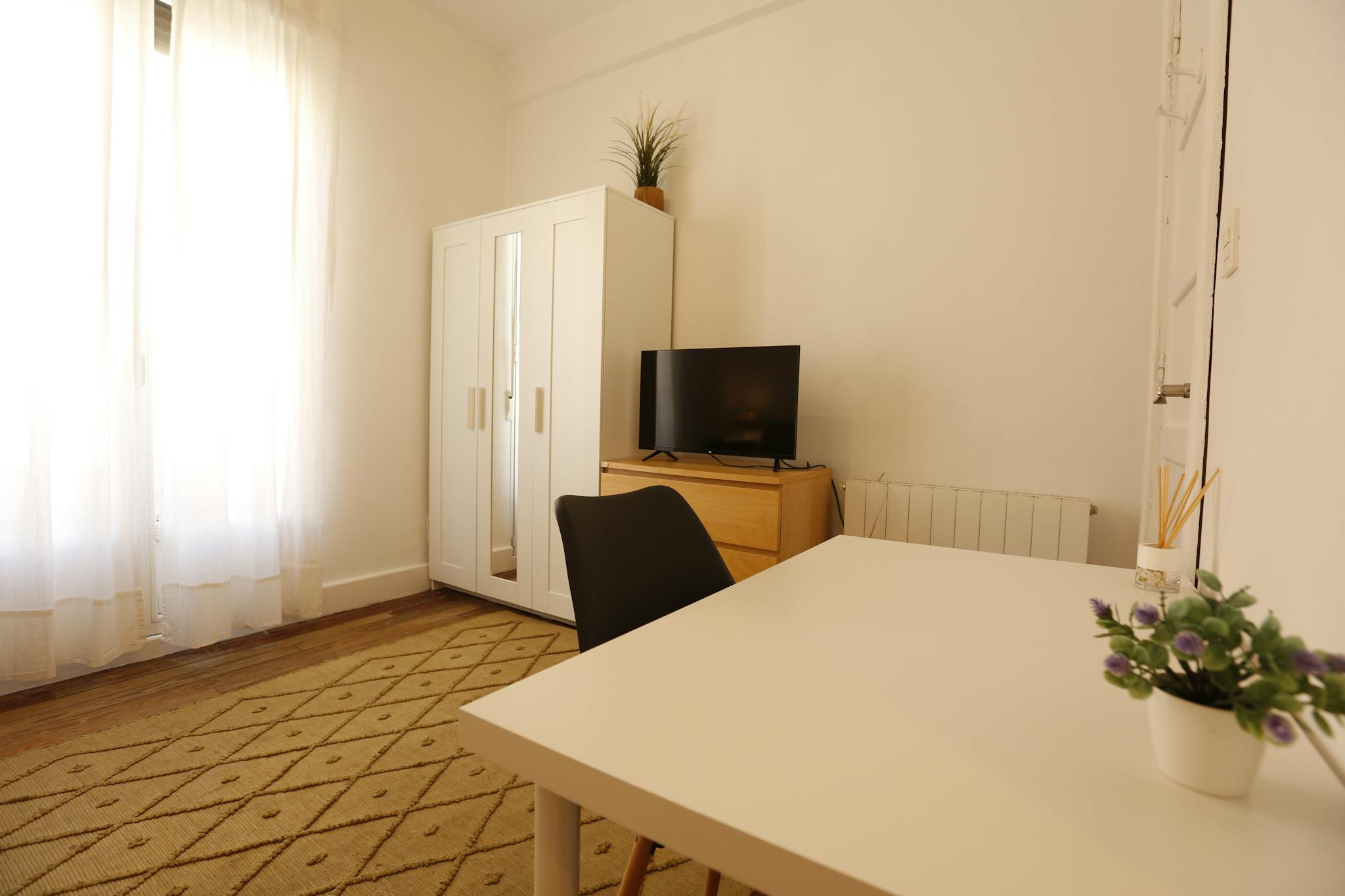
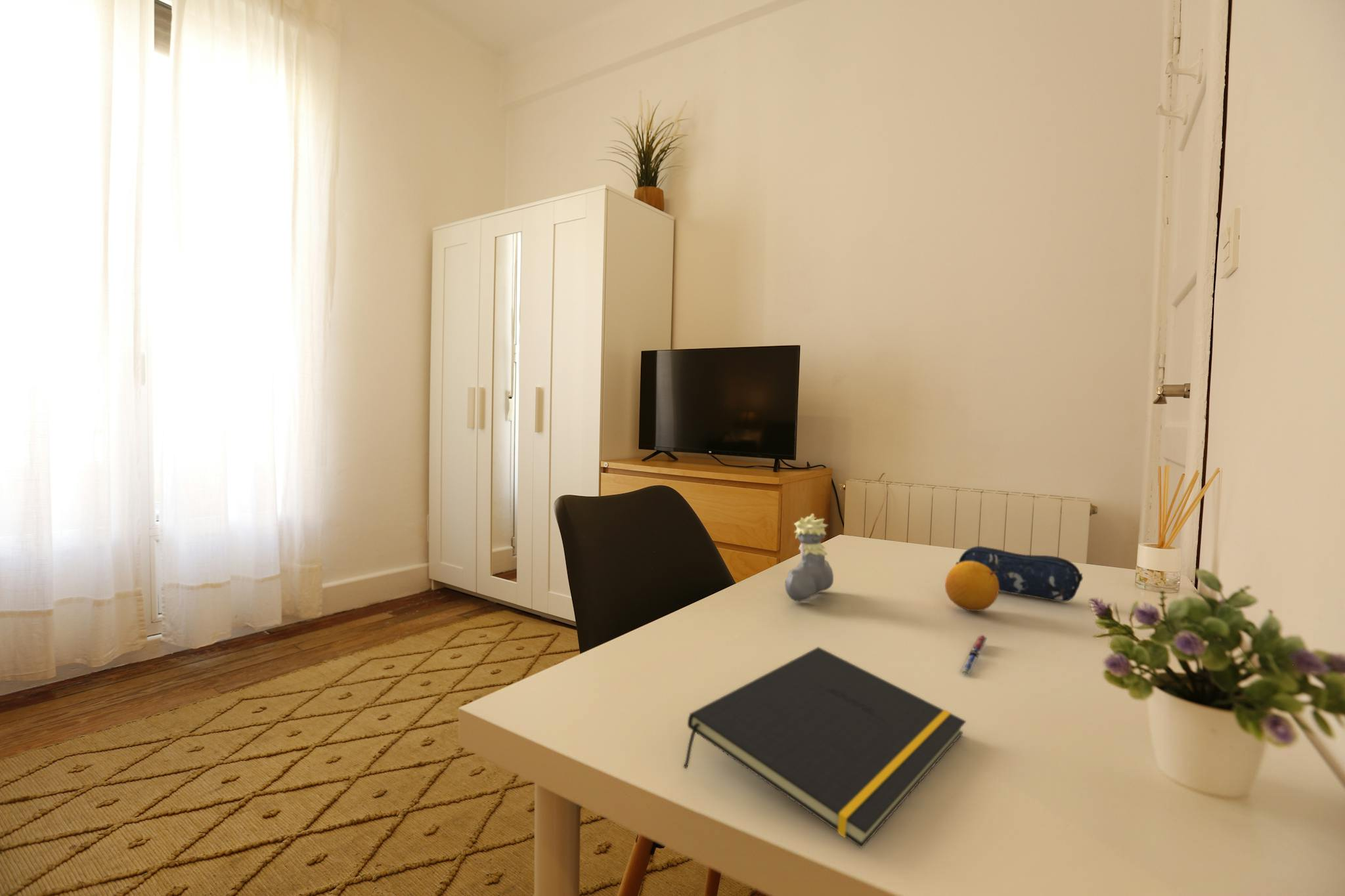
+ bust sculpture [784,513,834,602]
+ notepad [682,647,967,849]
+ pencil case [955,545,1084,603]
+ pen [959,634,988,675]
+ fruit [944,561,1000,612]
